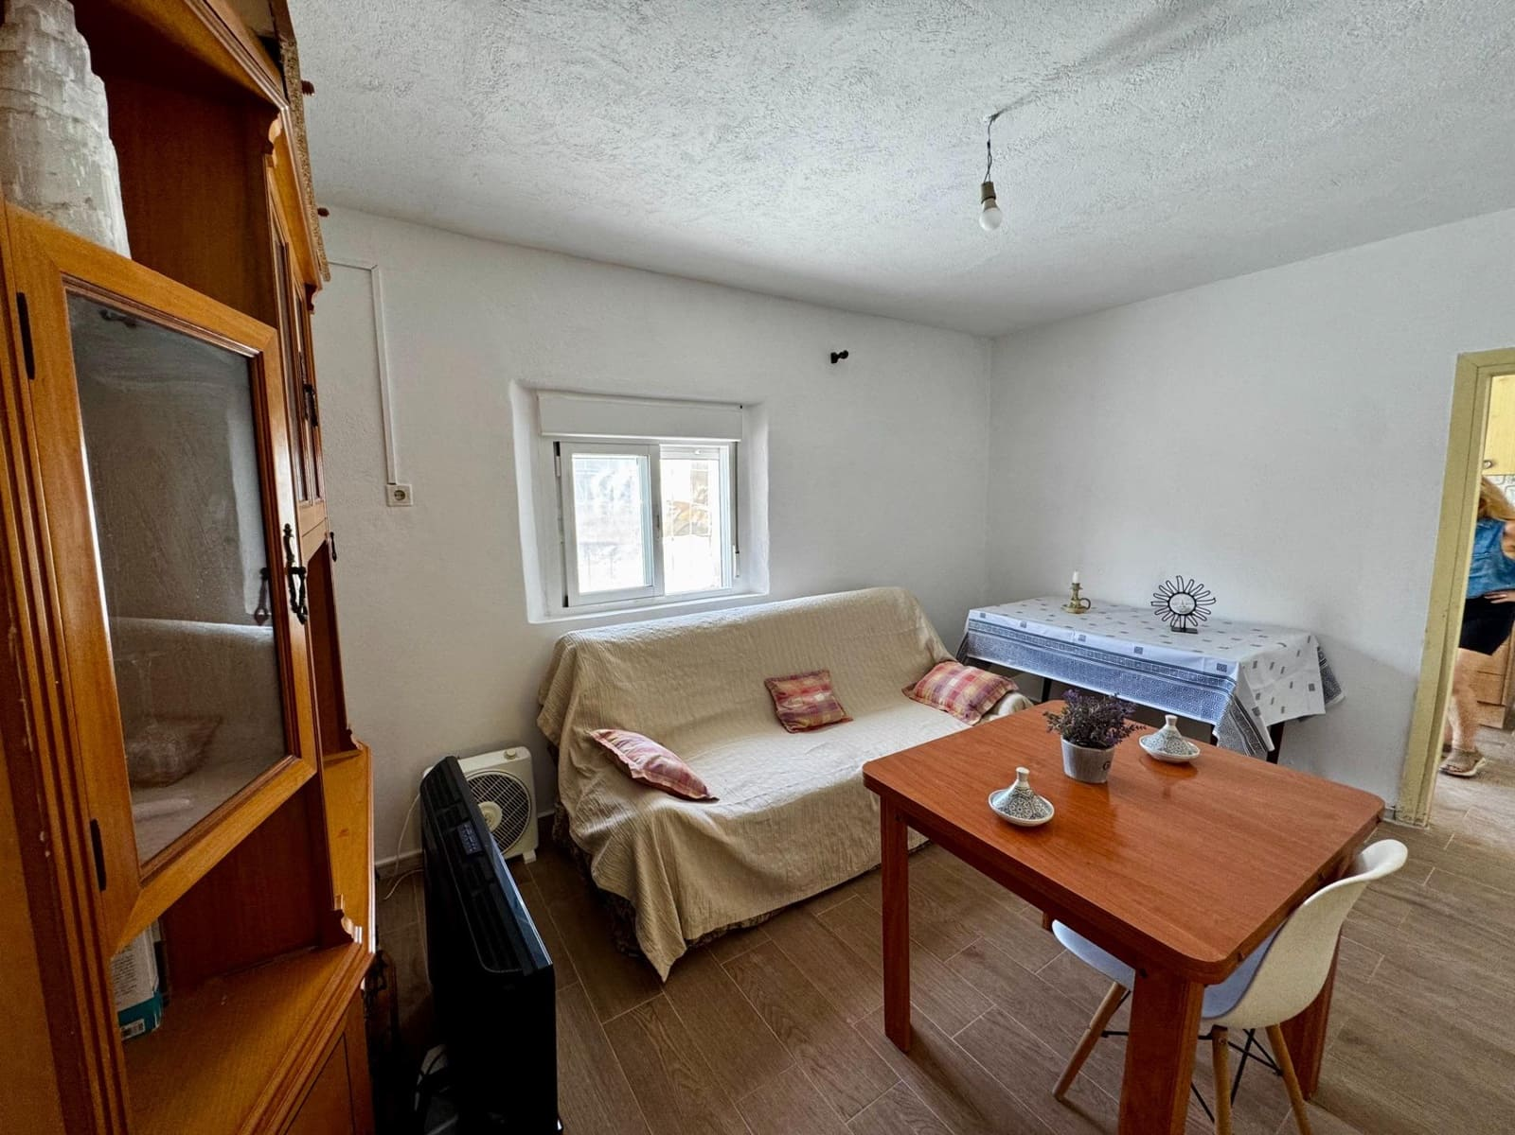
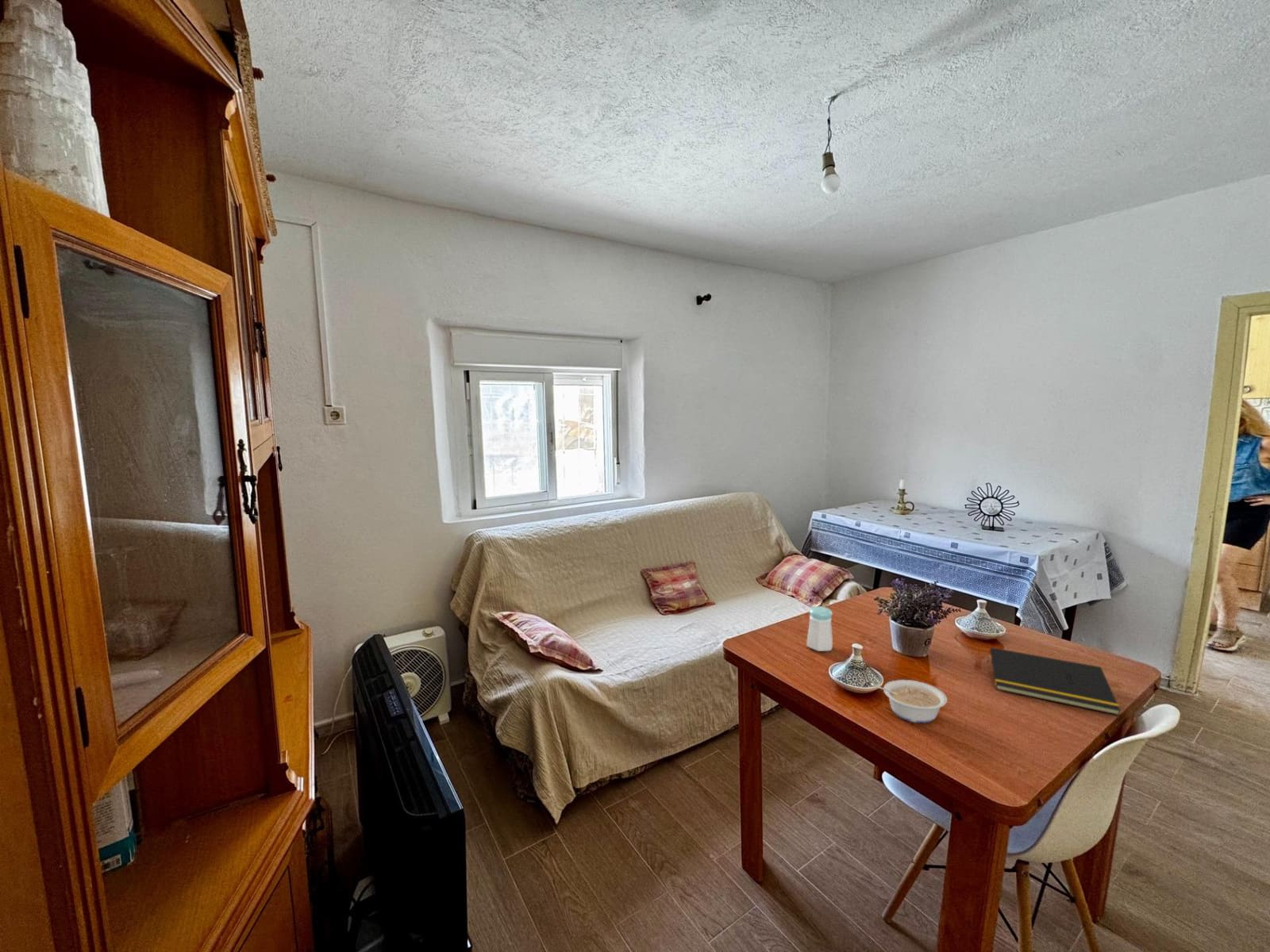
+ salt shaker [806,605,833,652]
+ notepad [986,647,1122,716]
+ legume [870,679,948,724]
